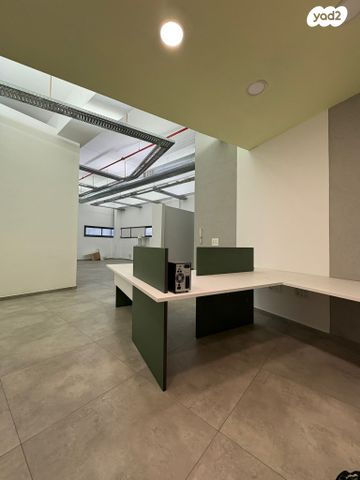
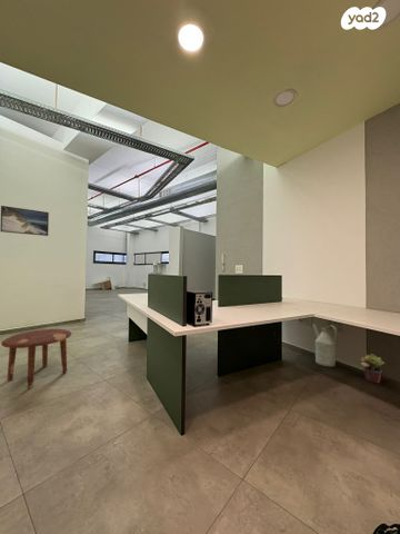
+ side table [0,328,72,389]
+ watering can [312,323,338,368]
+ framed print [0,205,50,237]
+ potted plant [360,354,386,384]
